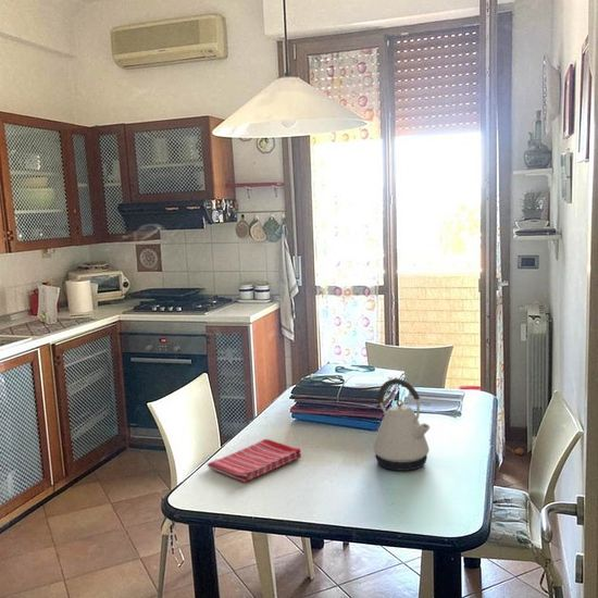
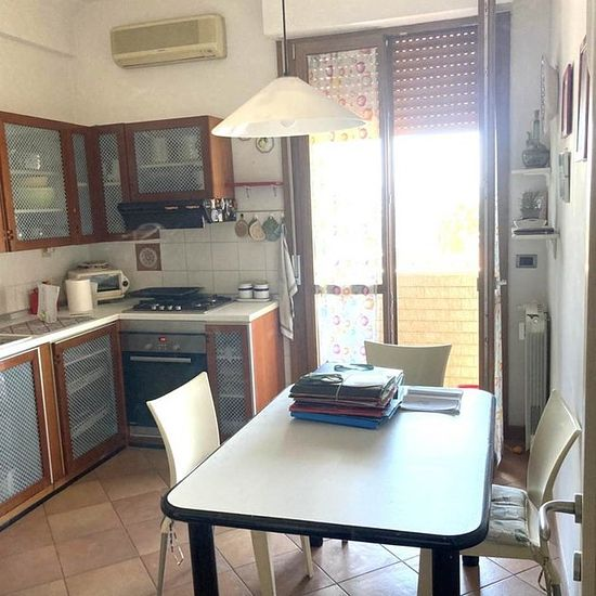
- kettle [373,377,431,472]
- dish towel [207,438,302,483]
